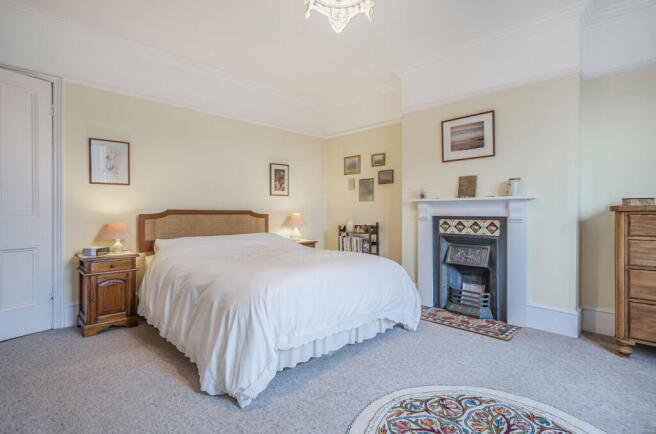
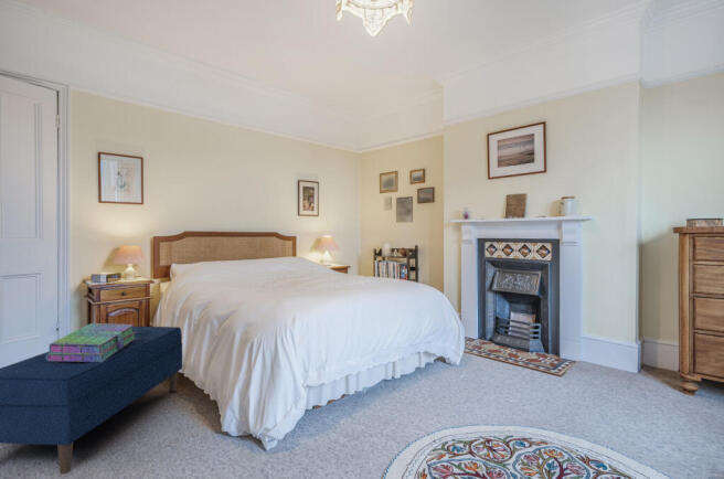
+ bench [0,326,183,475]
+ stack of books [46,322,136,362]
